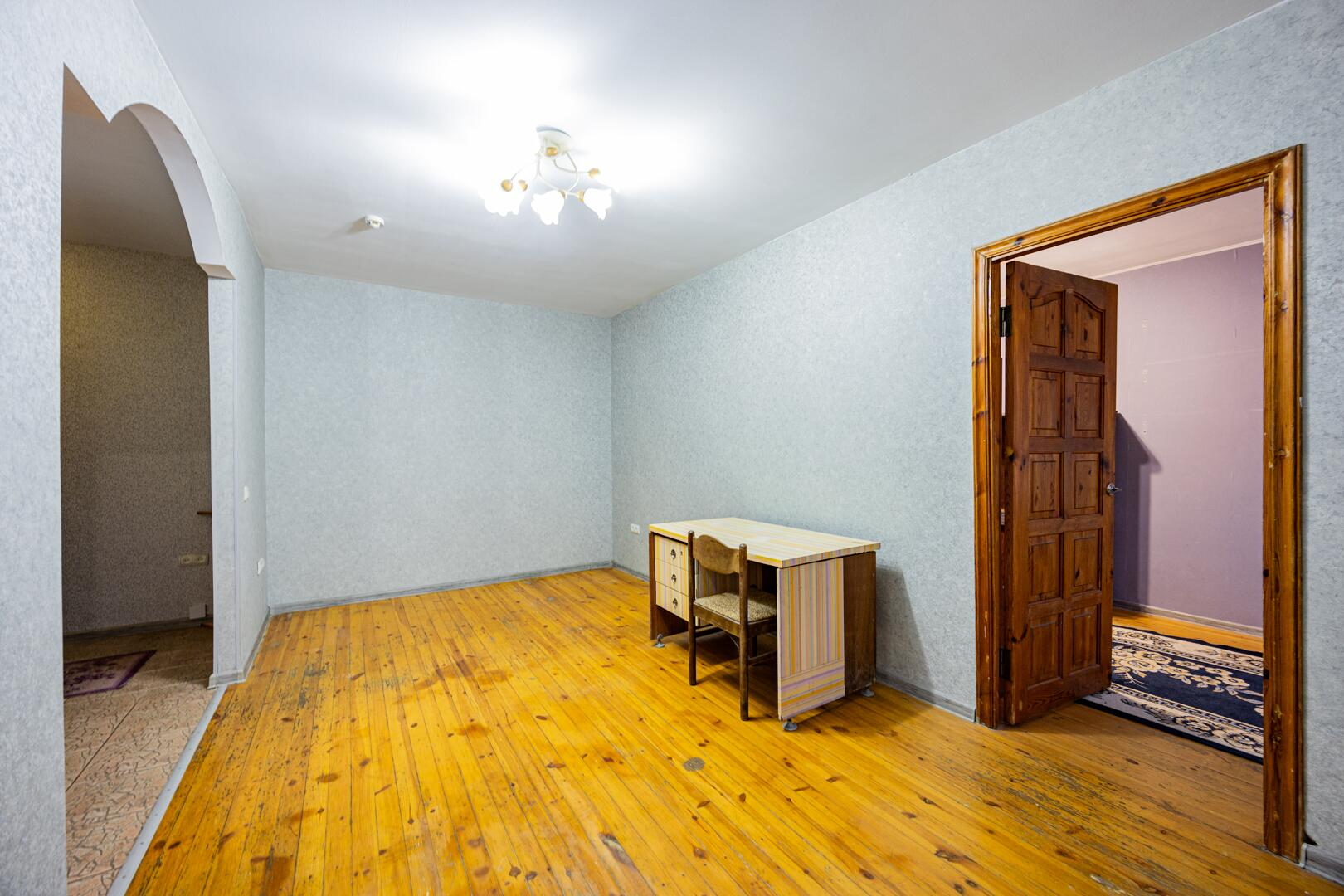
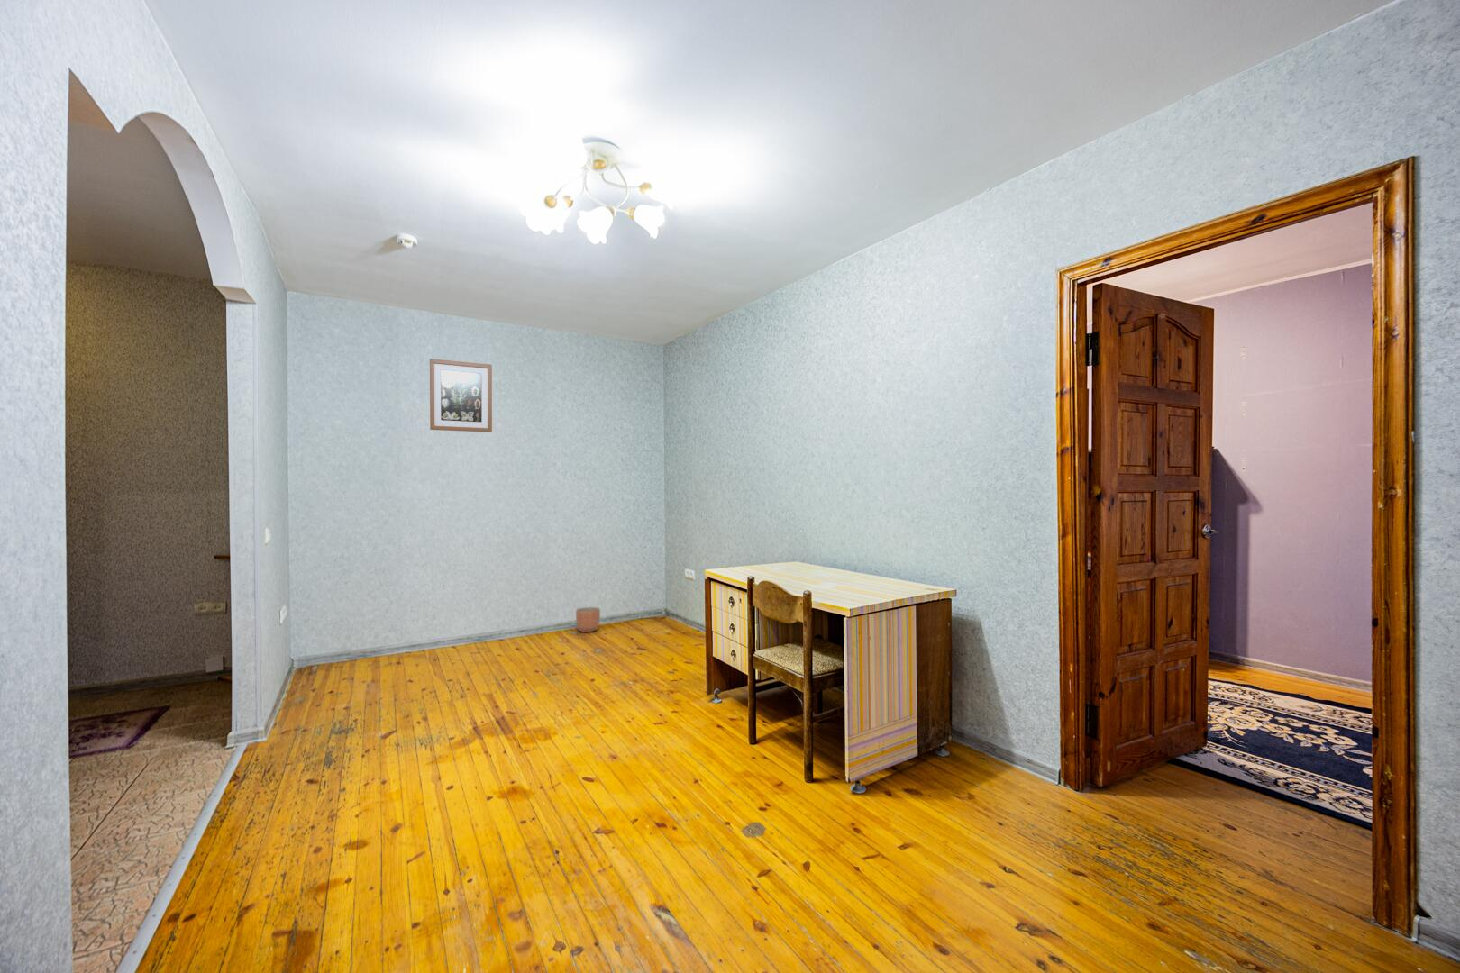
+ wall art [429,357,493,433]
+ planter [575,606,601,633]
